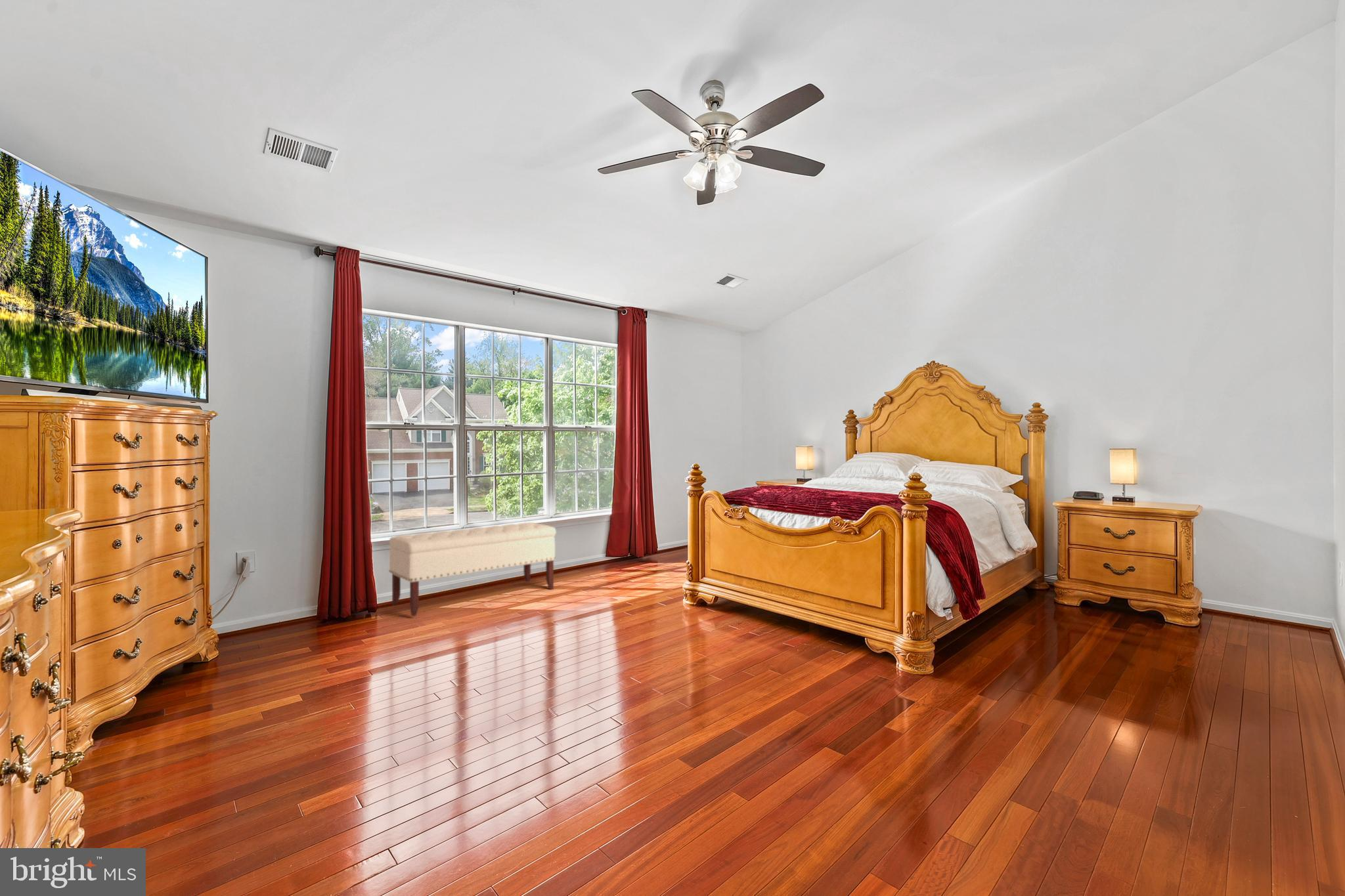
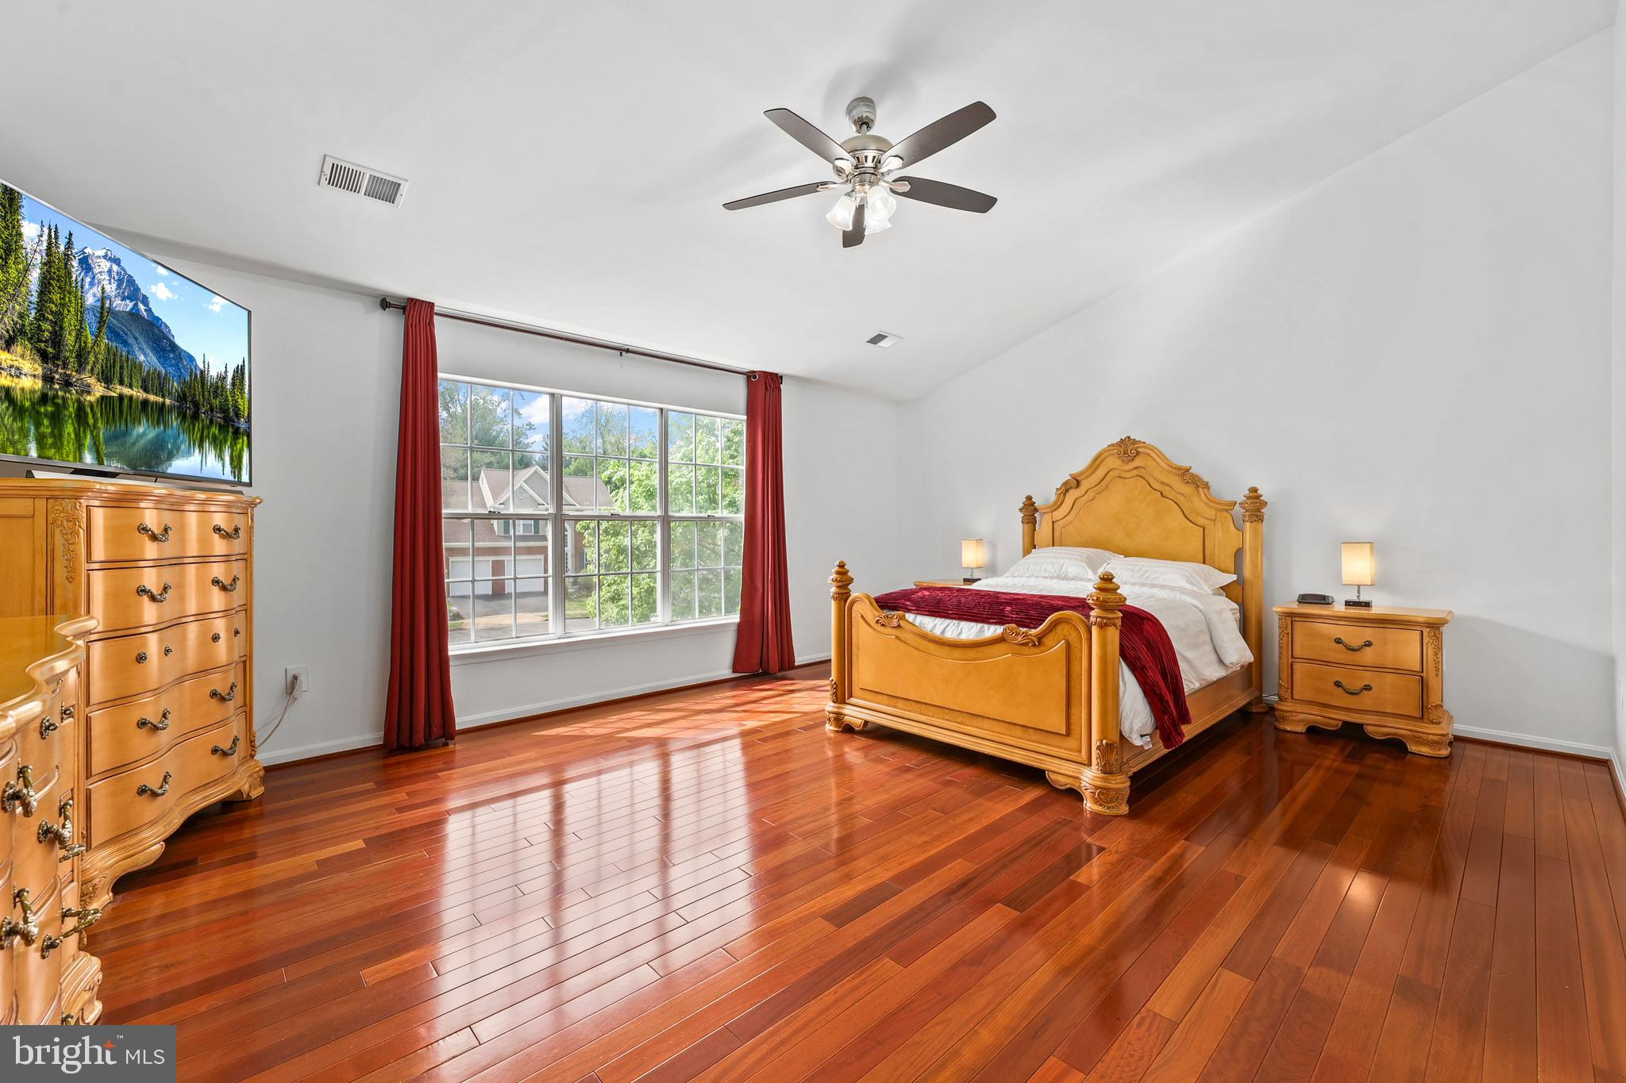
- bench [388,522,556,617]
